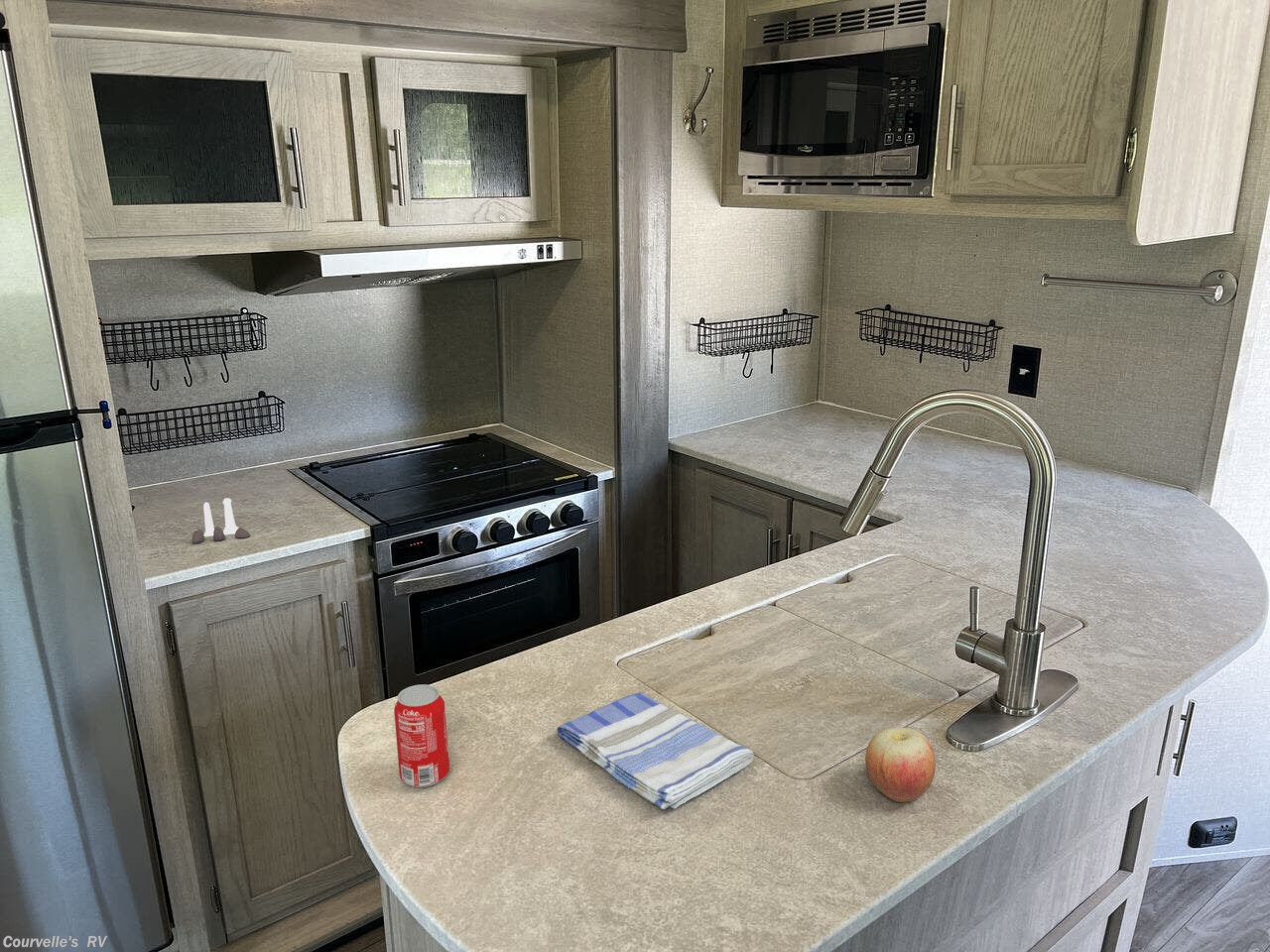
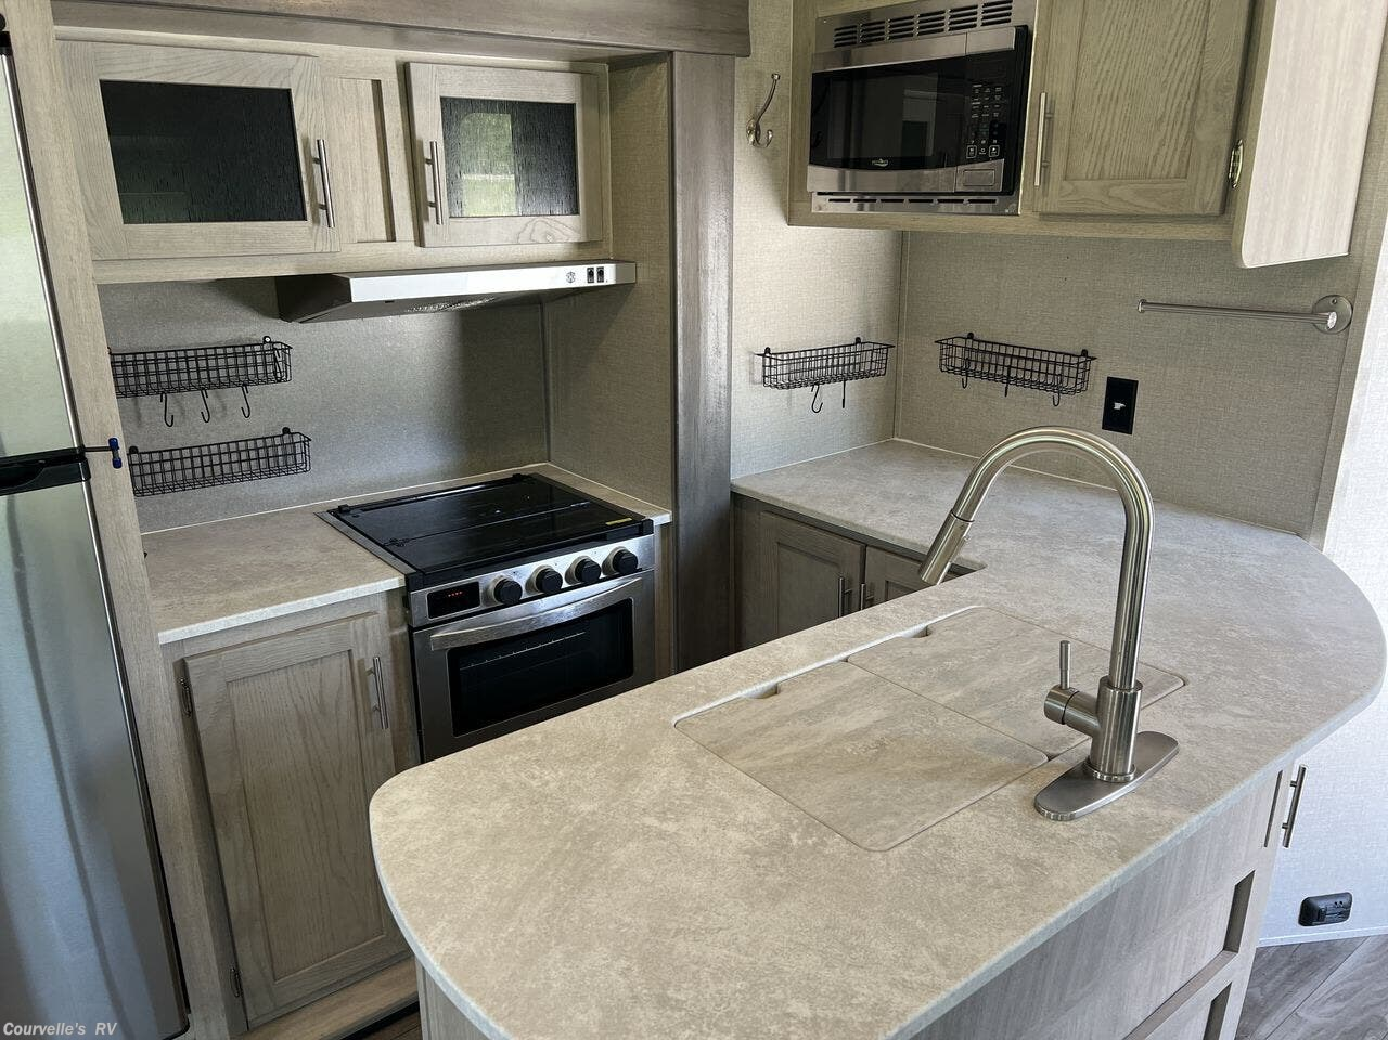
- apple [864,727,937,803]
- beverage can [393,683,450,788]
- salt and pepper shaker set [191,497,251,544]
- dish towel [557,691,755,810]
